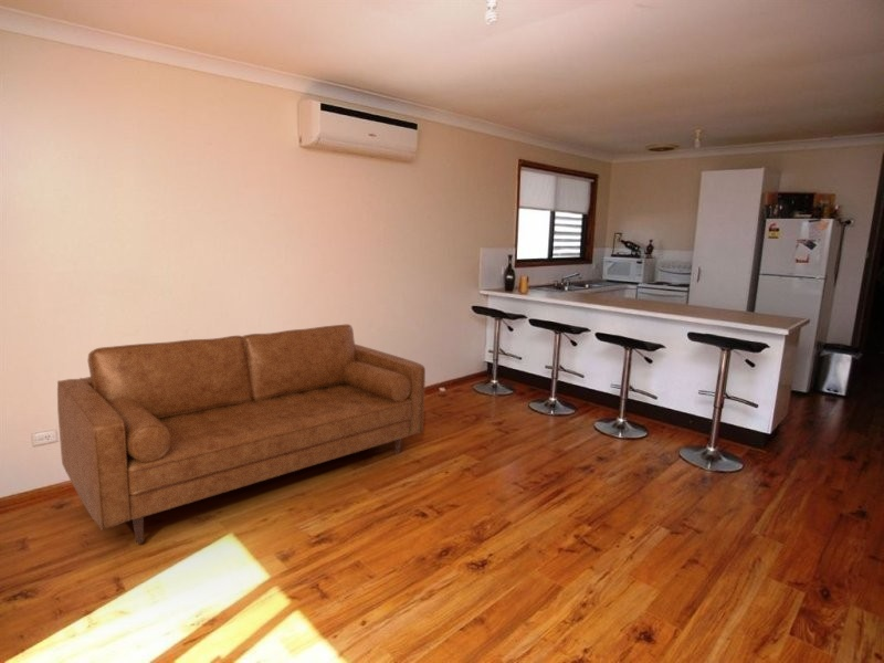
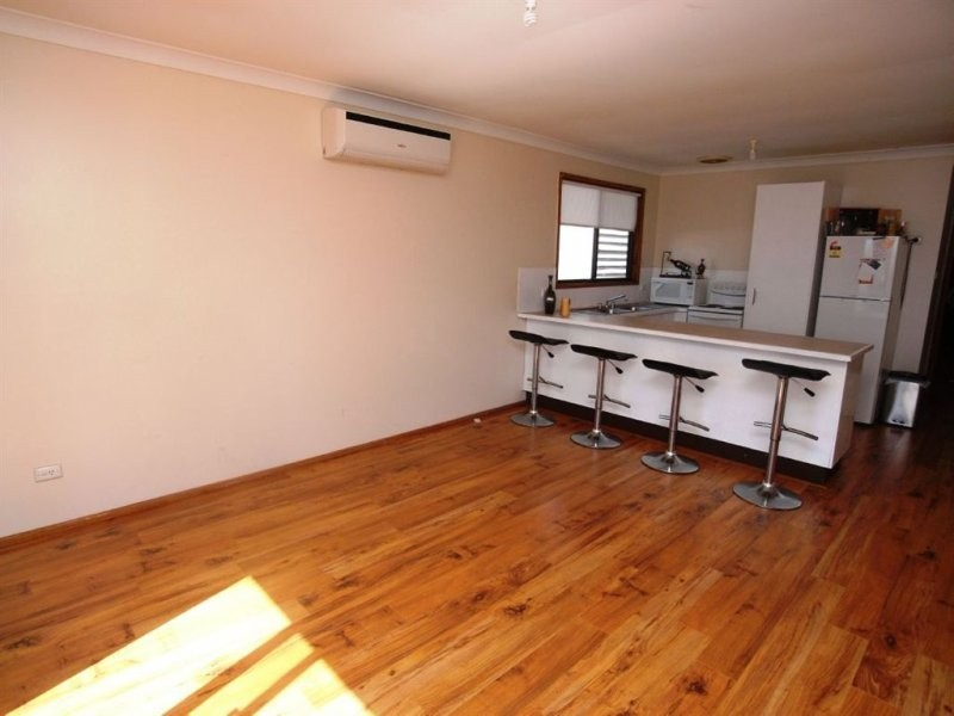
- sofa [56,324,427,545]
